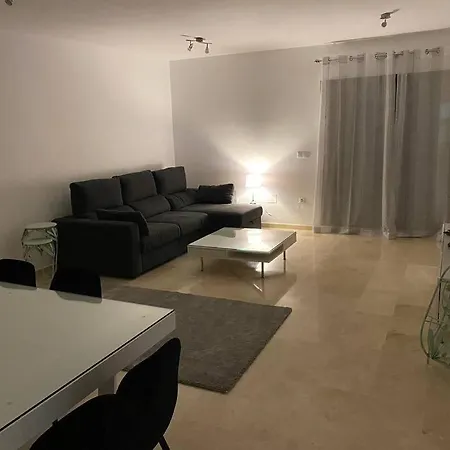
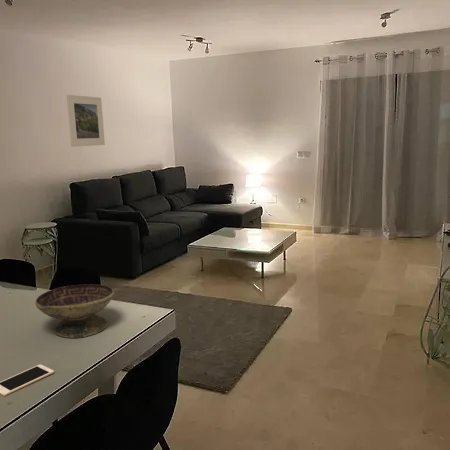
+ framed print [66,94,106,148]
+ cell phone [0,364,55,397]
+ decorative bowl [34,283,115,339]
